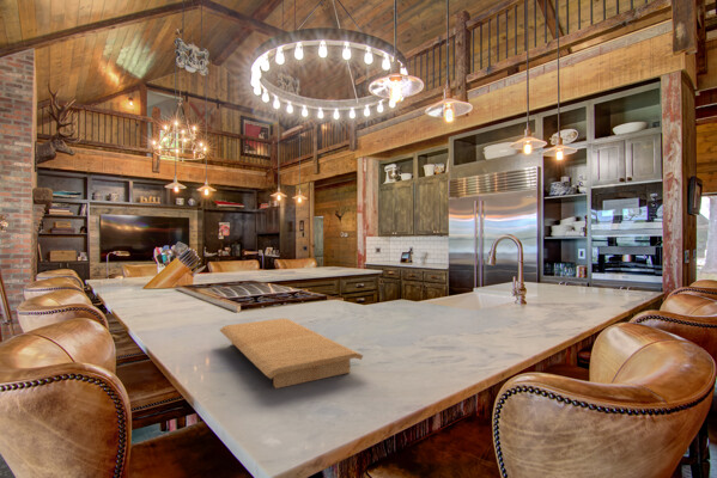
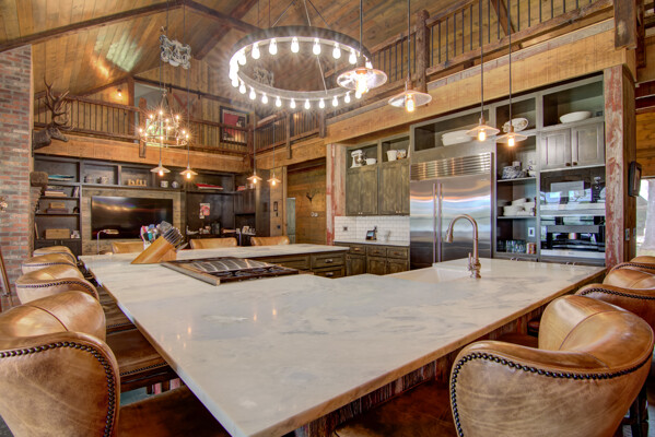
- cutting board [218,318,364,390]
